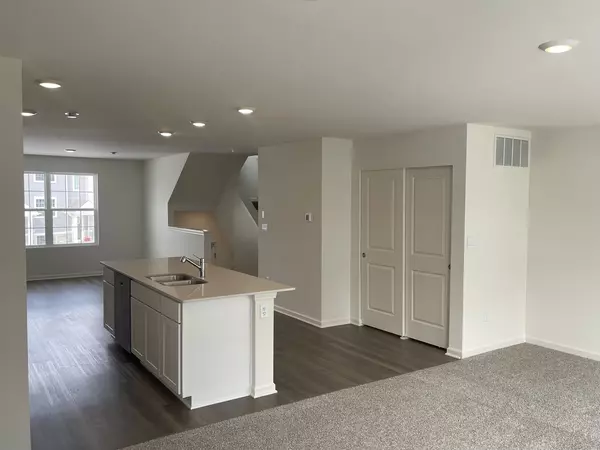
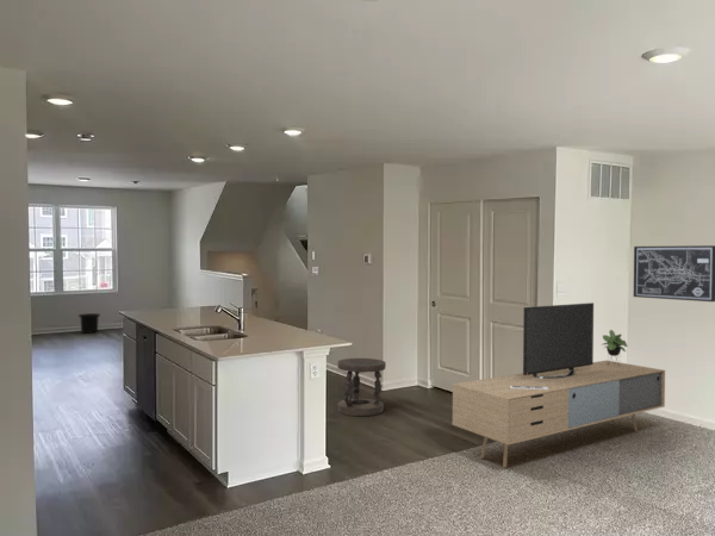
+ trash can [77,312,101,335]
+ media console [452,301,666,468]
+ wall art [633,244,715,303]
+ stool [336,357,387,417]
